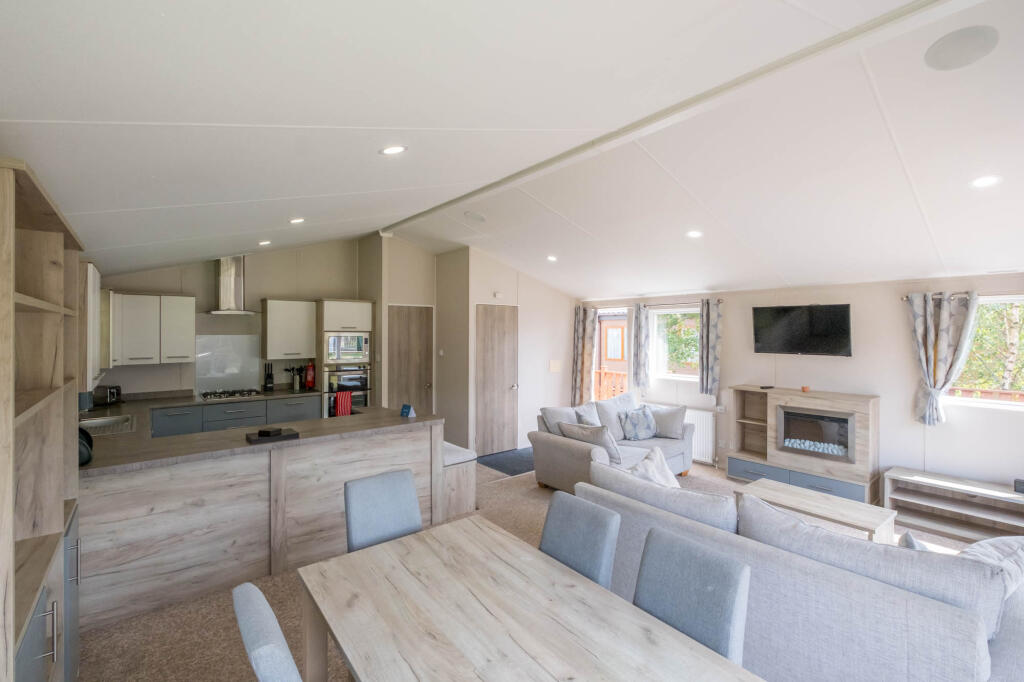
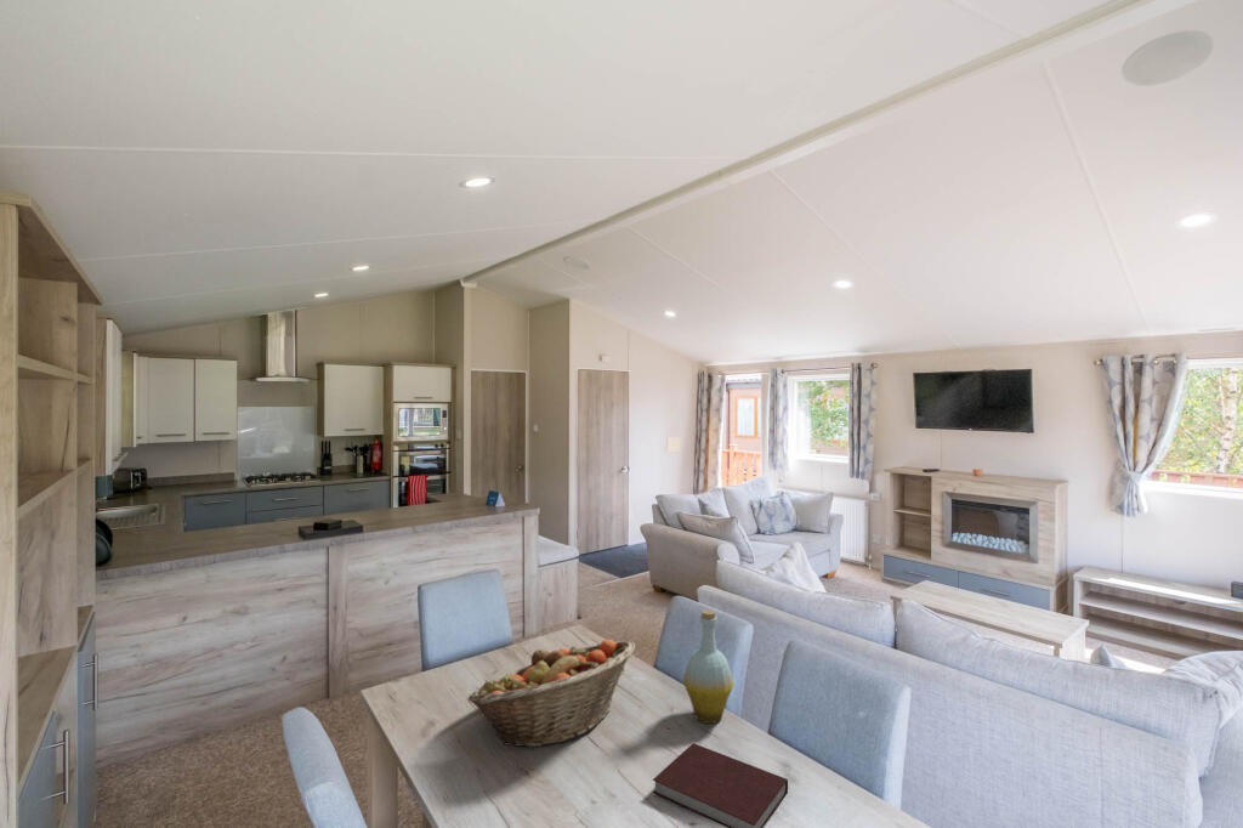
+ bottle [682,608,736,725]
+ notebook [652,742,789,828]
+ fruit basket [466,639,636,748]
